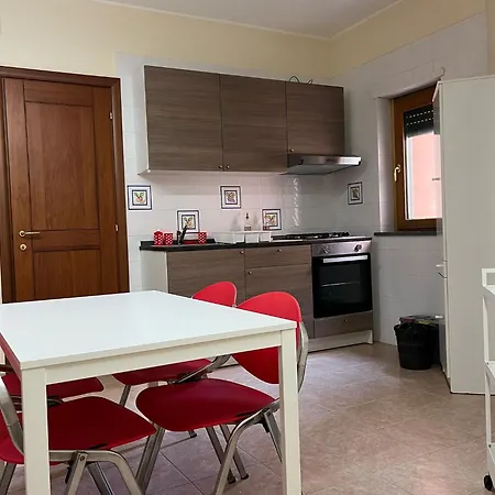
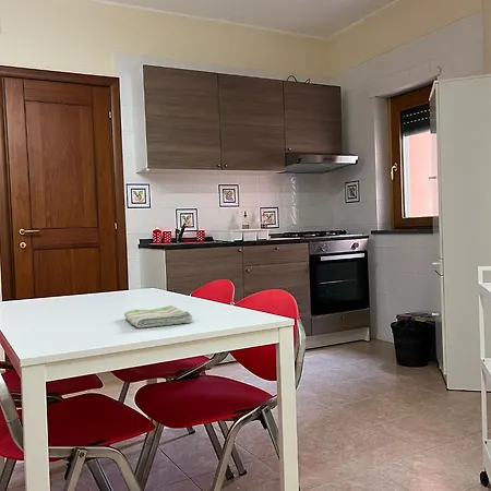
+ dish towel [123,304,193,330]
